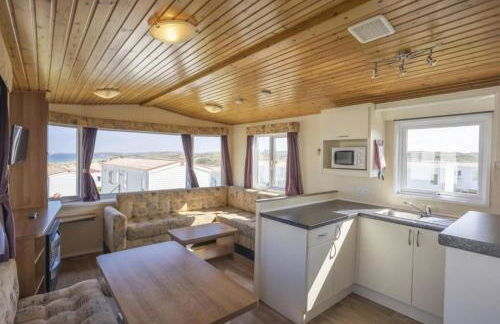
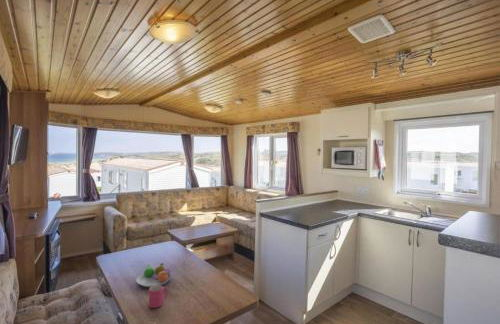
+ fruit bowl [135,262,173,288]
+ mug [148,285,168,309]
